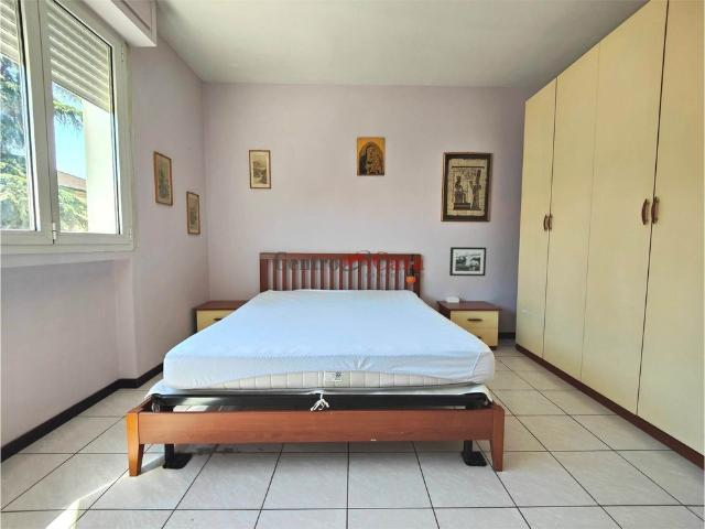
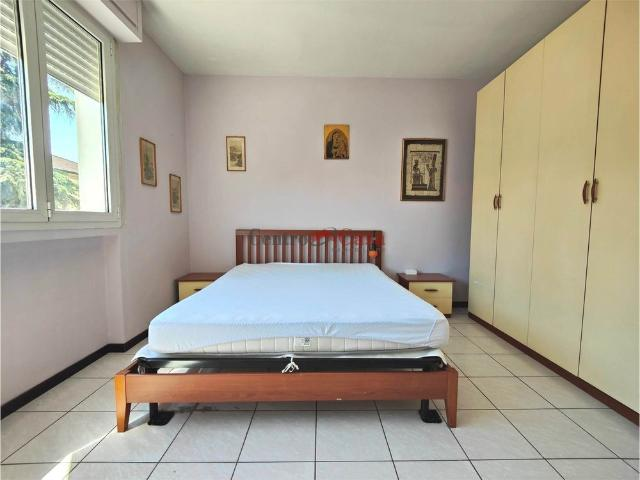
- picture frame [448,246,487,277]
